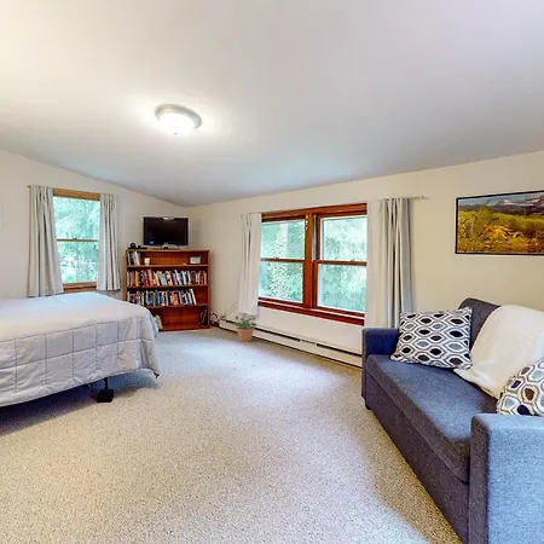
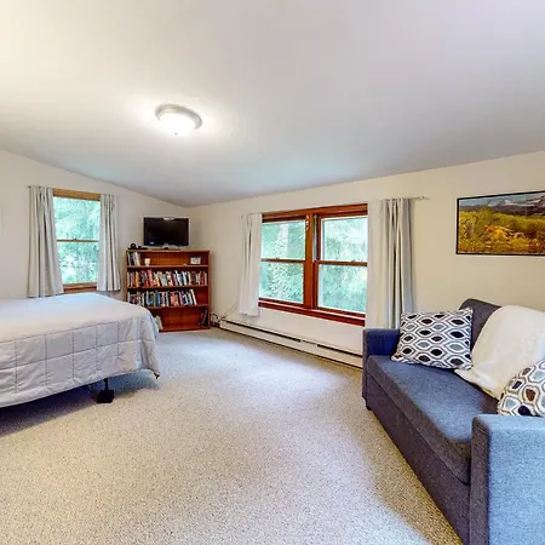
- potted plant [232,314,259,342]
